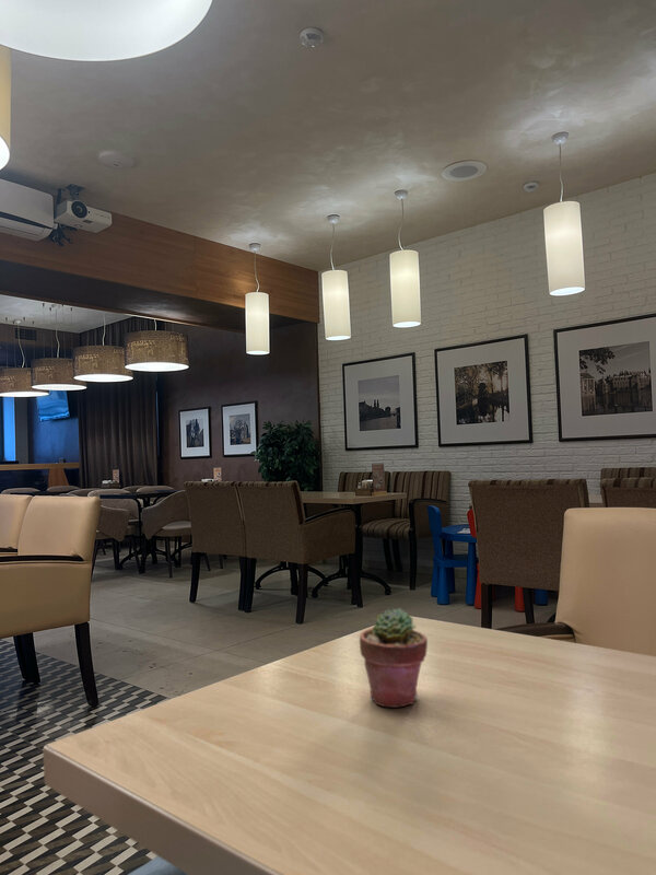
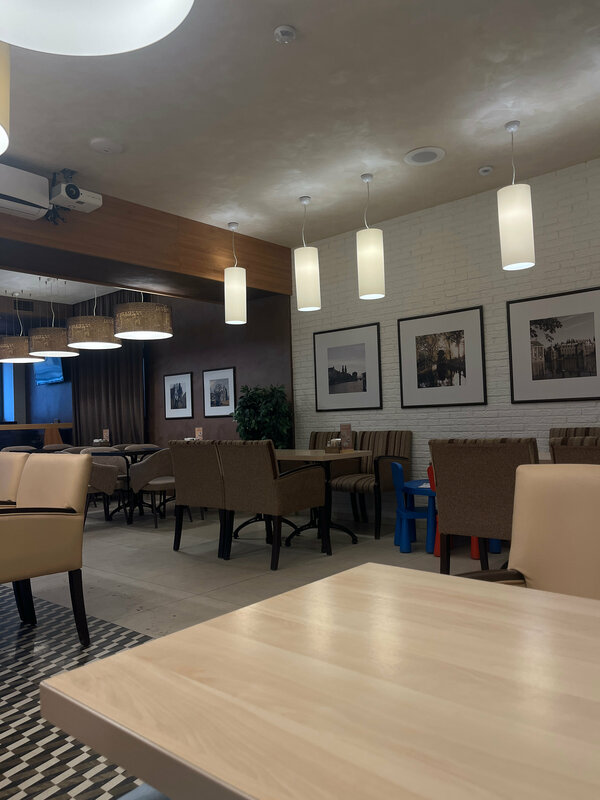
- potted succulent [359,607,429,709]
